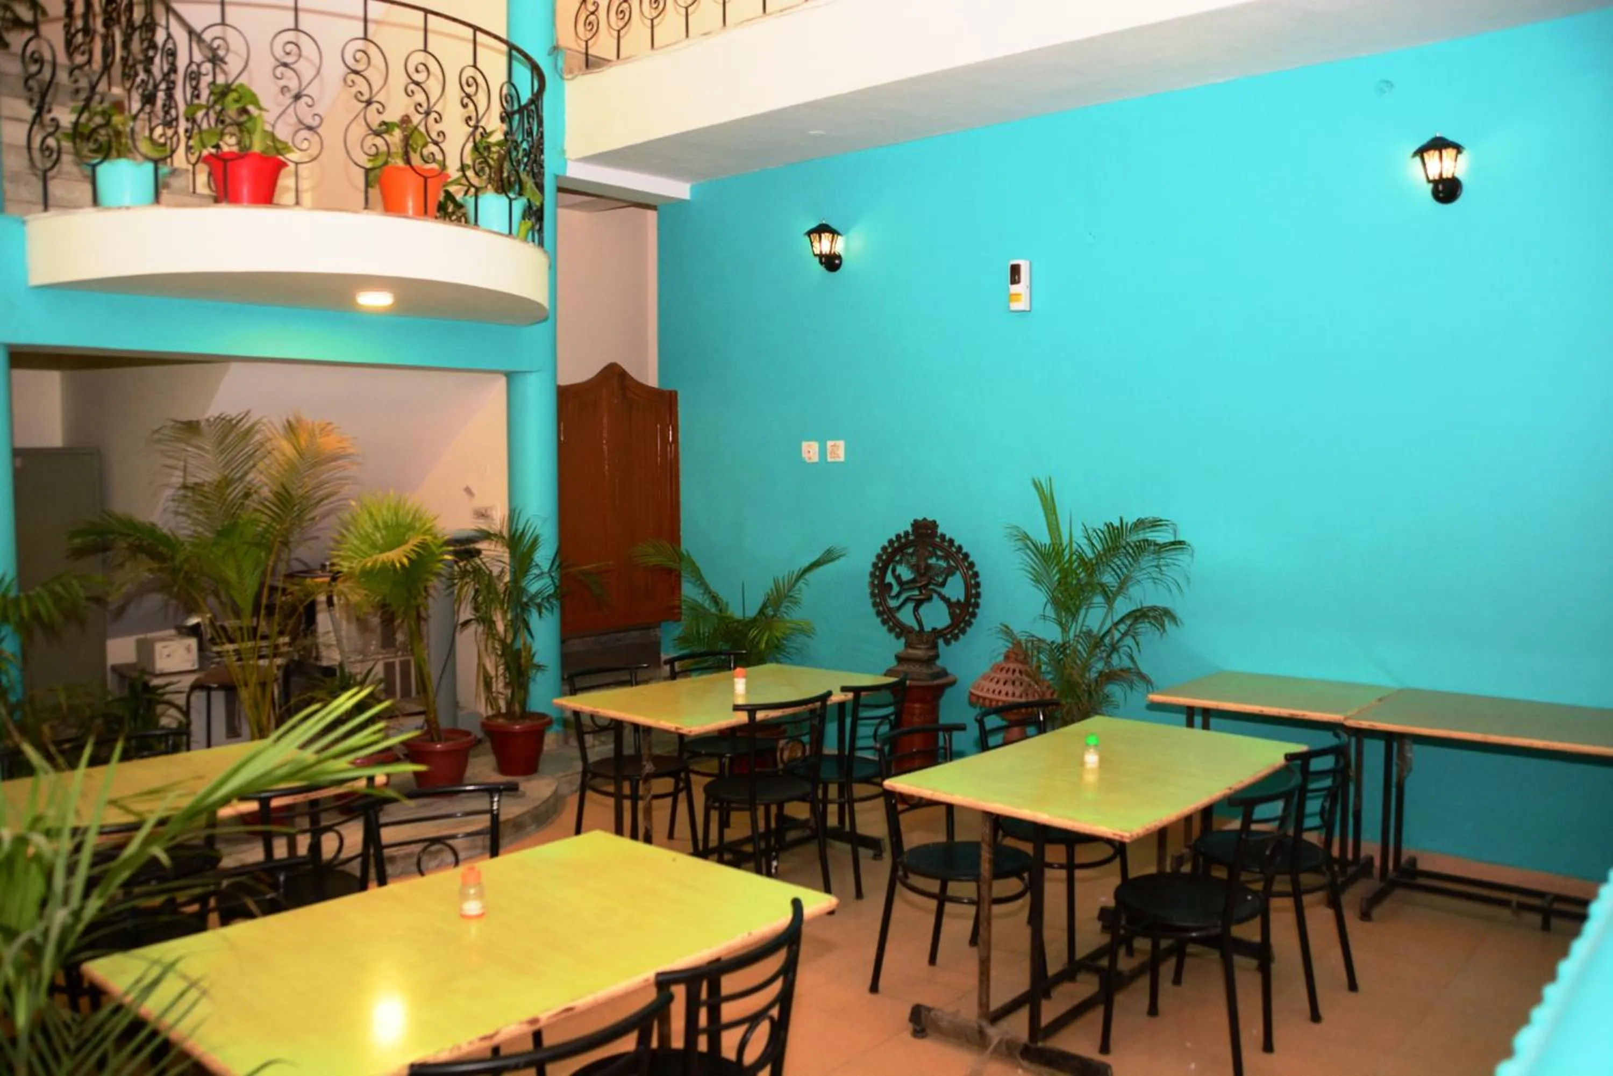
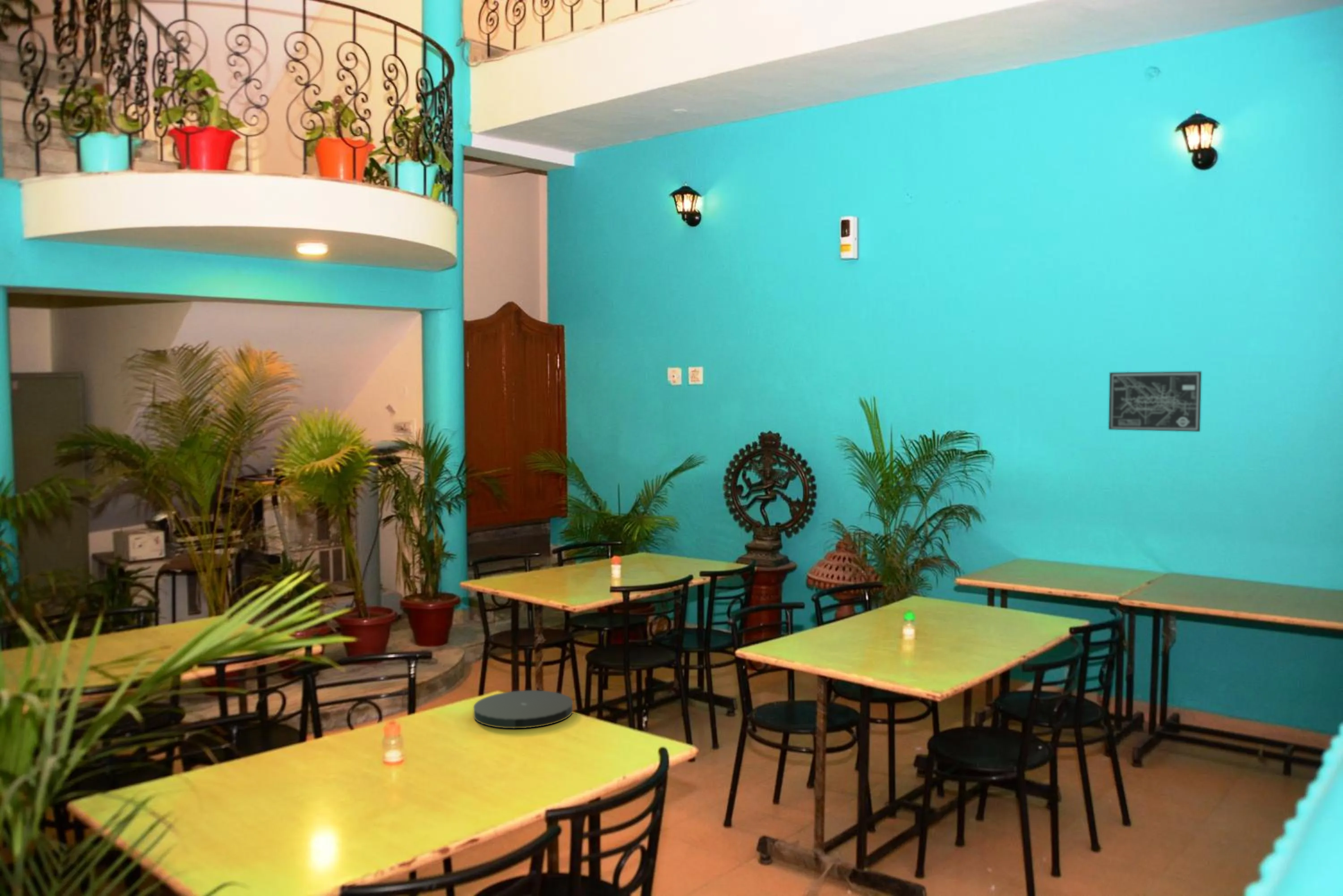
+ wall art [1108,371,1202,432]
+ plate [473,690,573,729]
